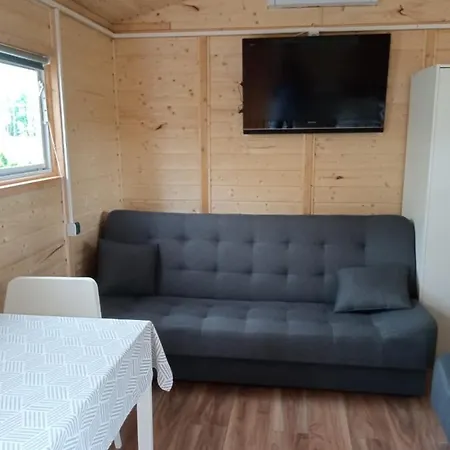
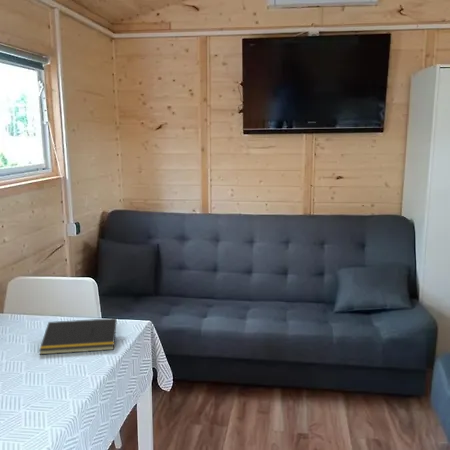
+ notepad [38,317,118,356]
